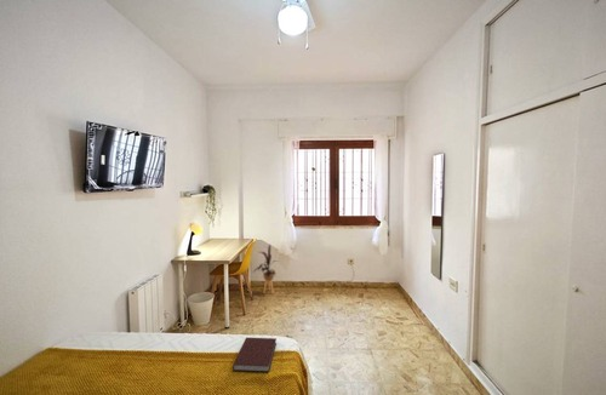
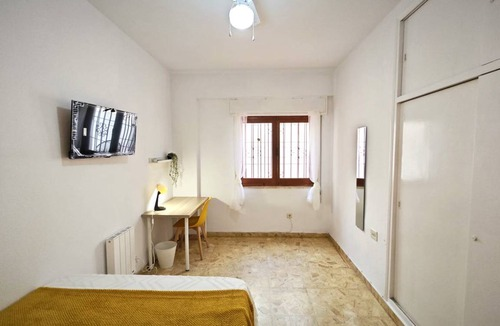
- notebook [231,337,278,373]
- house plant [252,244,279,294]
